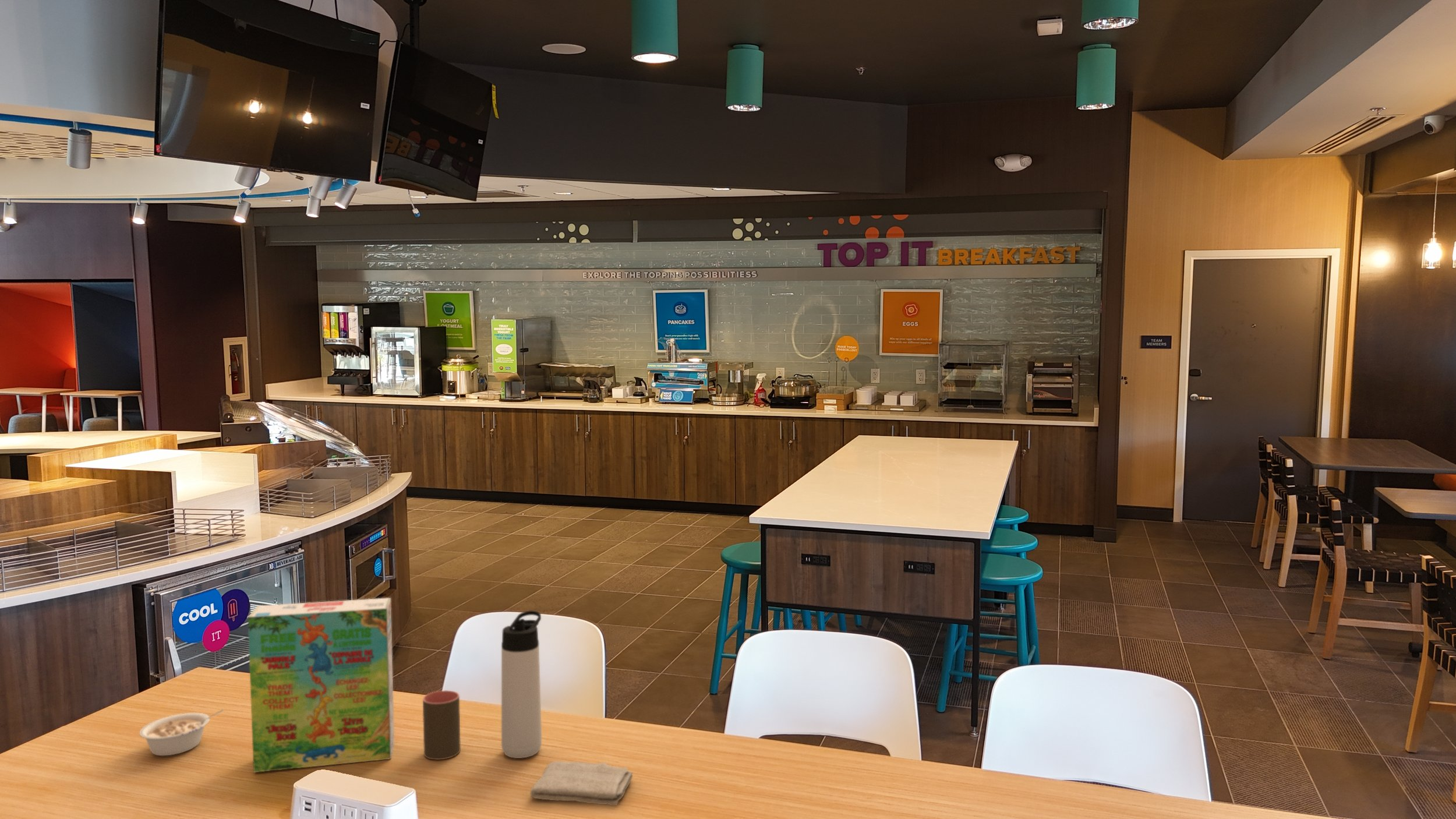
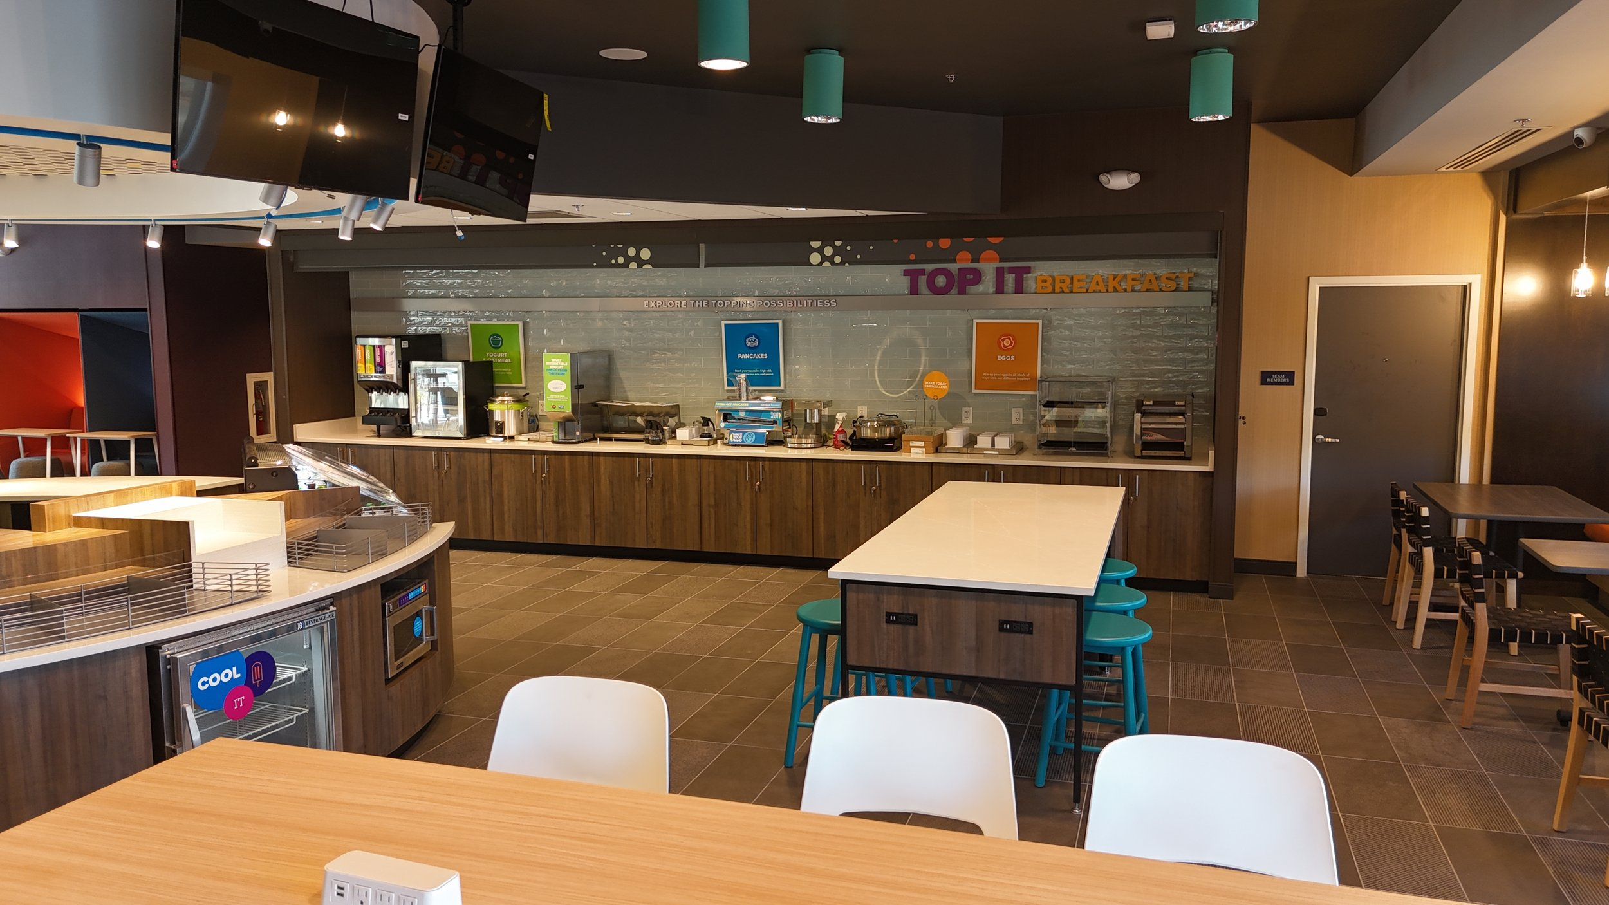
- cereal box [248,597,395,773]
- cup [422,690,461,760]
- washcloth [530,760,633,806]
- legume [139,709,224,757]
- thermos bottle [501,610,542,759]
